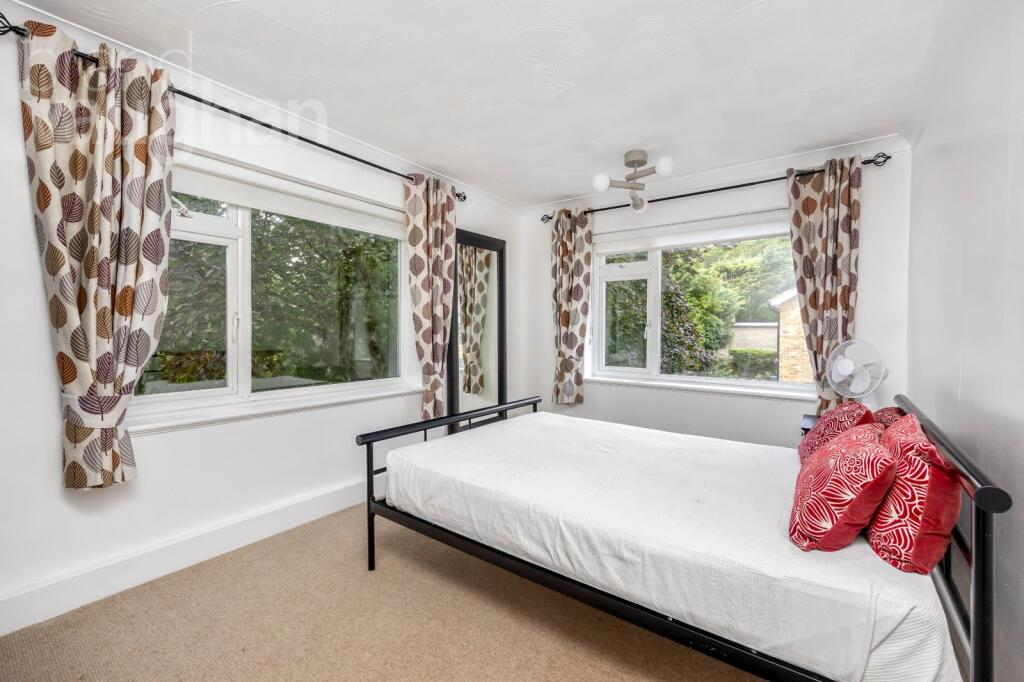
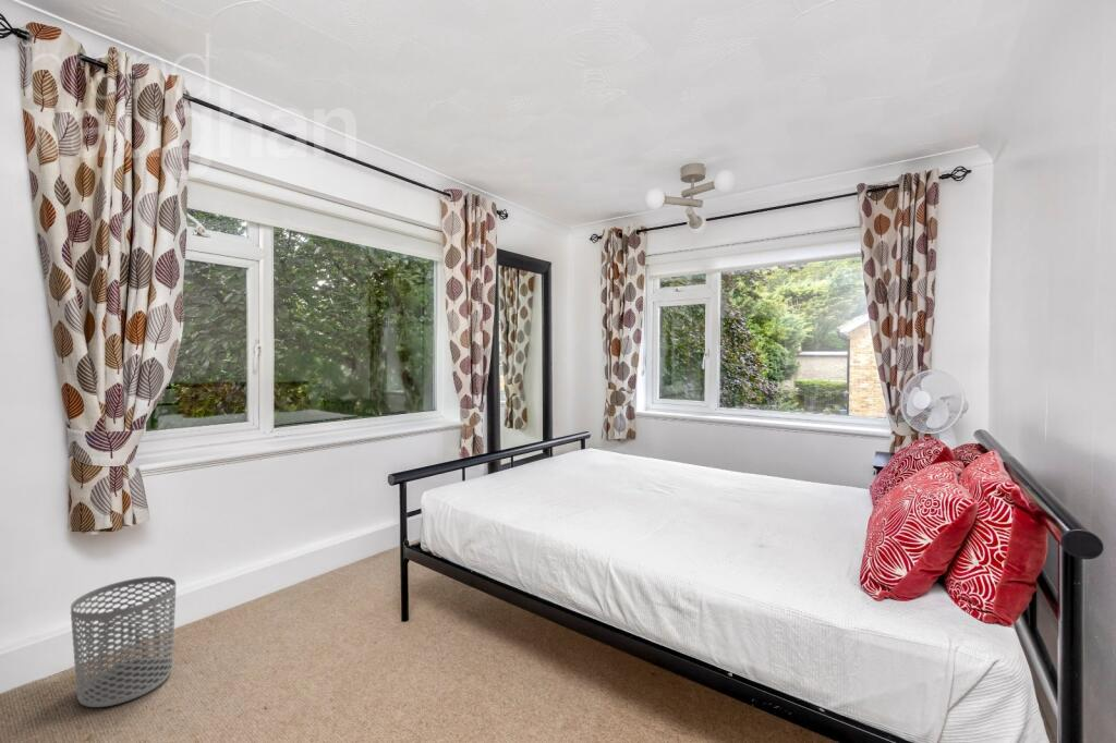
+ waste bin [70,575,177,708]
